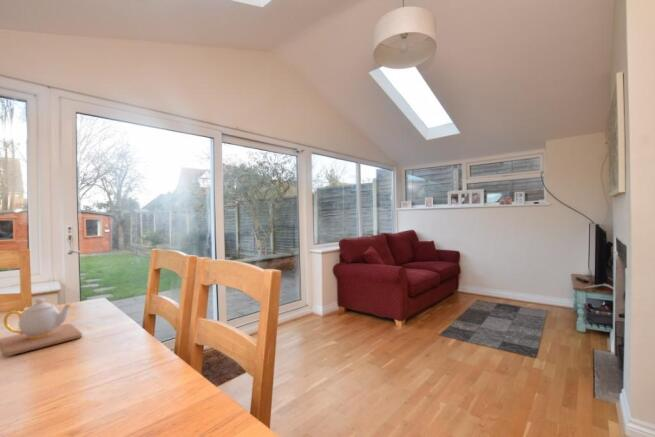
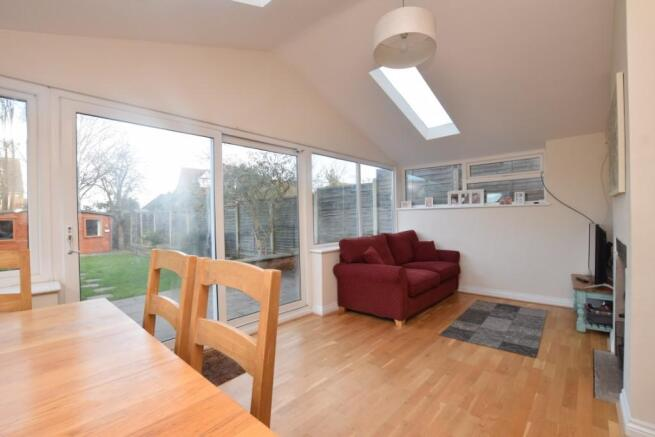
- teapot [0,297,83,357]
